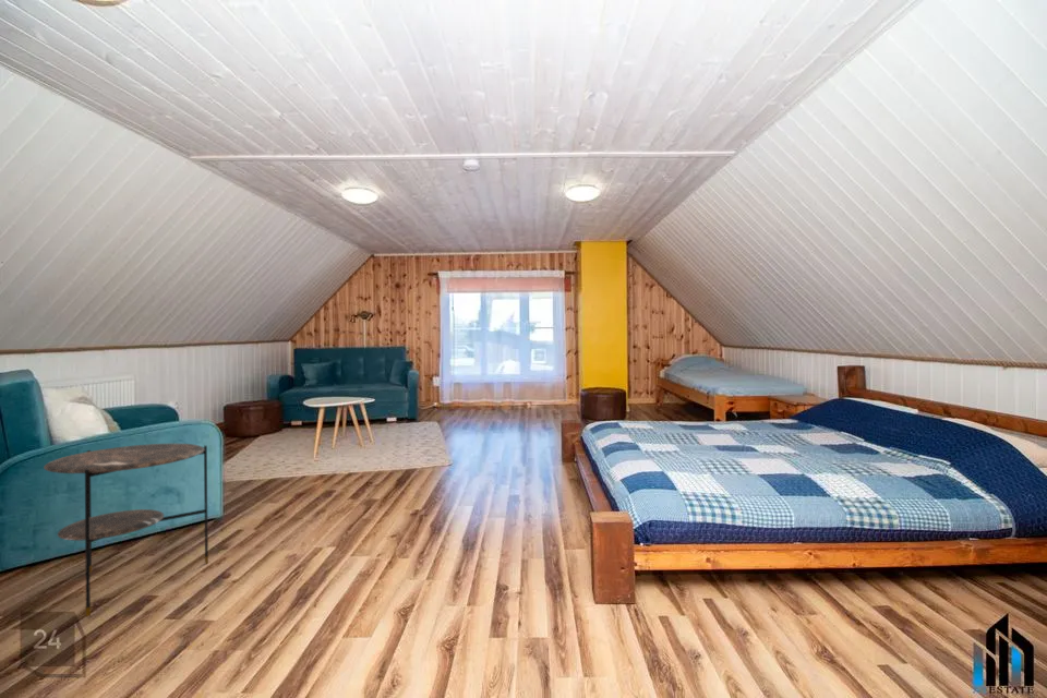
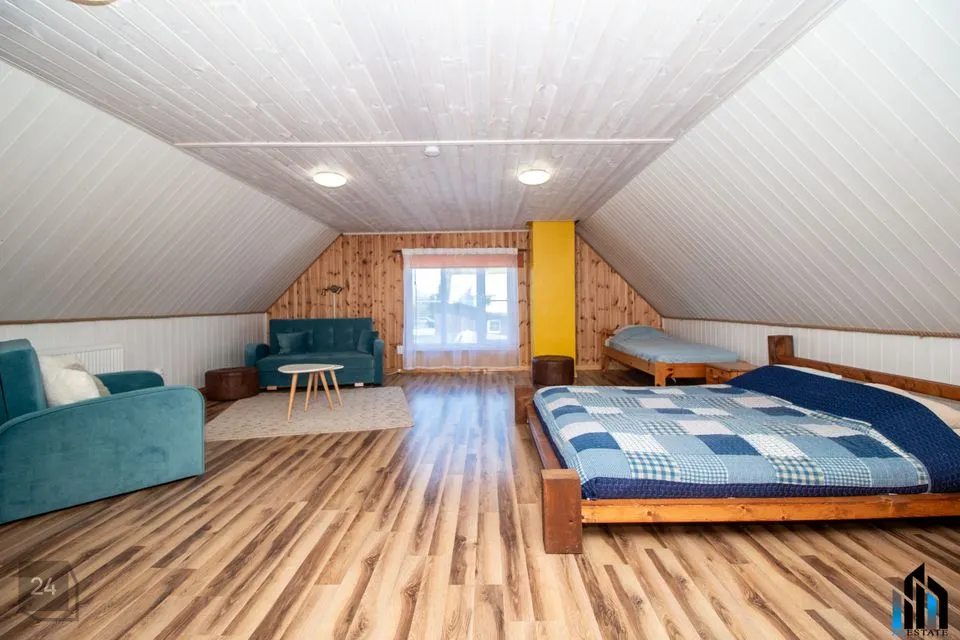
- side table [43,443,209,618]
